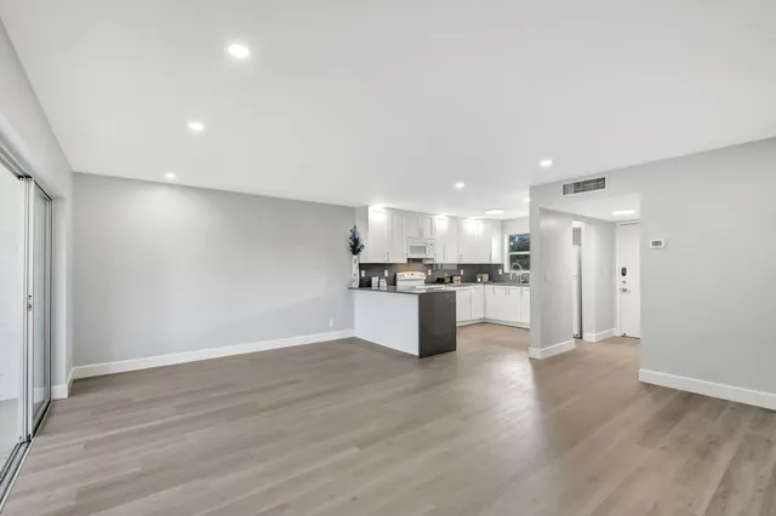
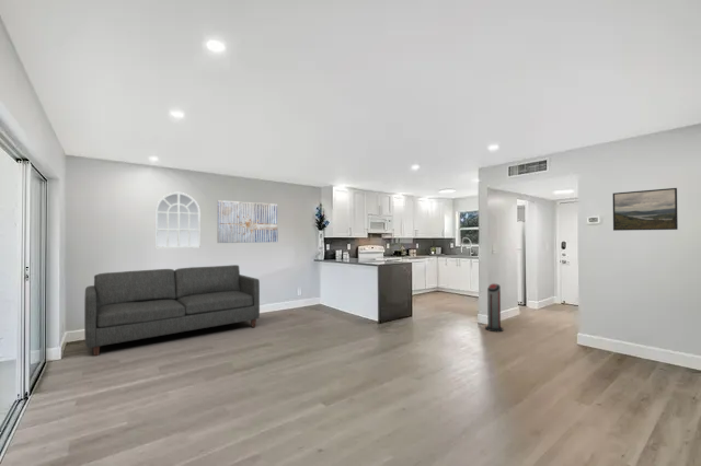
+ wall art [216,199,278,244]
+ mirror [154,191,202,249]
+ air purifier [484,282,504,333]
+ sofa [83,264,261,358]
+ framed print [611,187,679,232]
